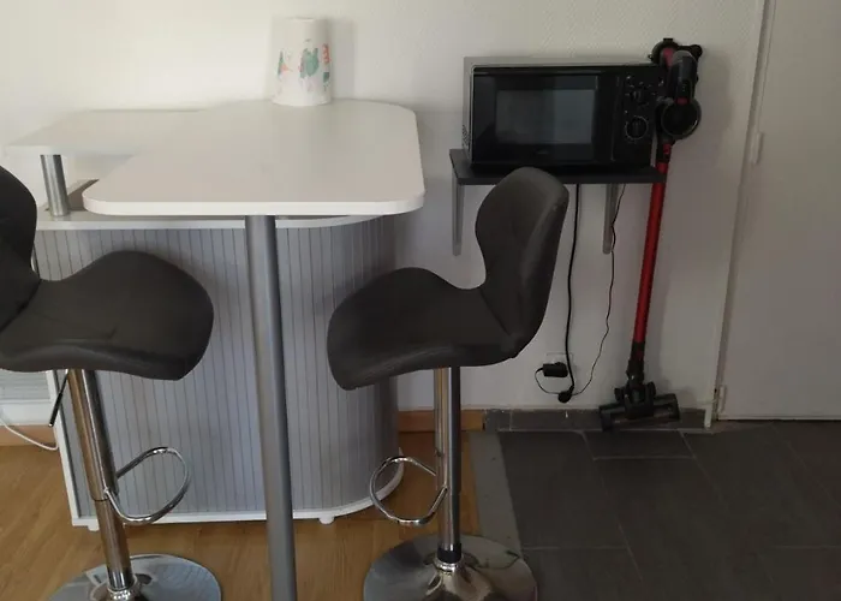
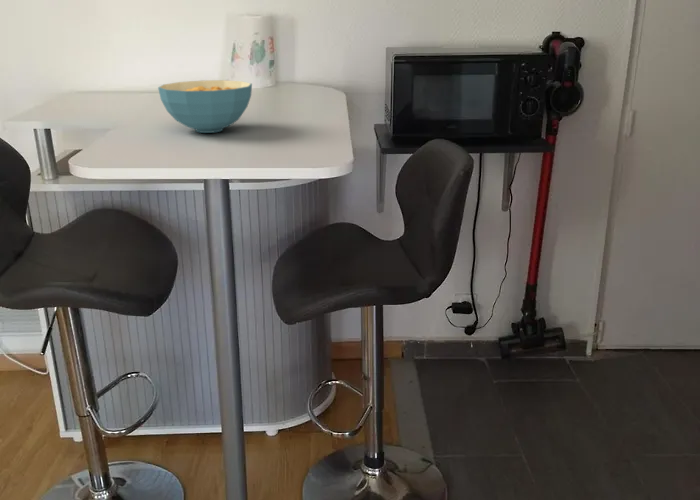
+ cereal bowl [157,79,253,134]
